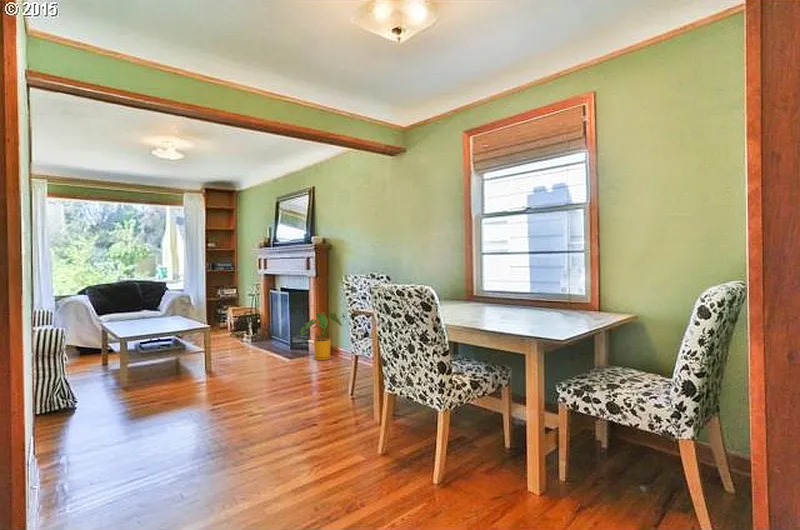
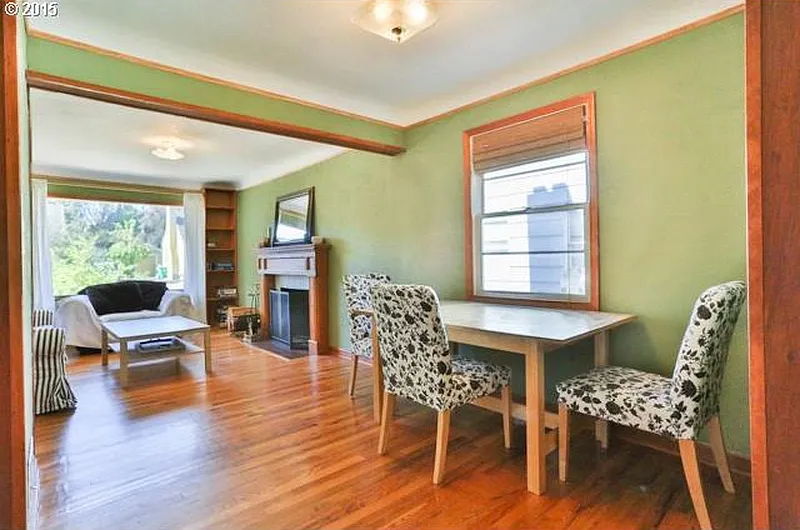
- house plant [300,310,346,361]
